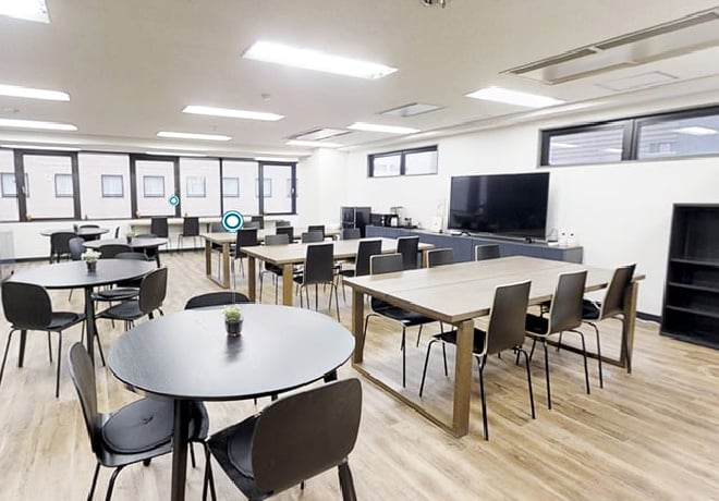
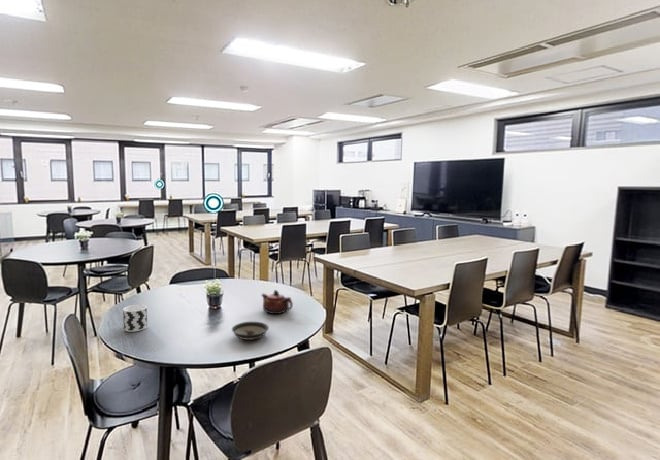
+ saucer [231,321,270,341]
+ teapot [261,289,294,315]
+ cup [122,304,148,333]
